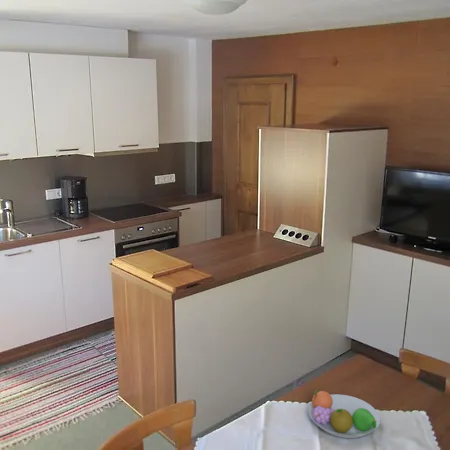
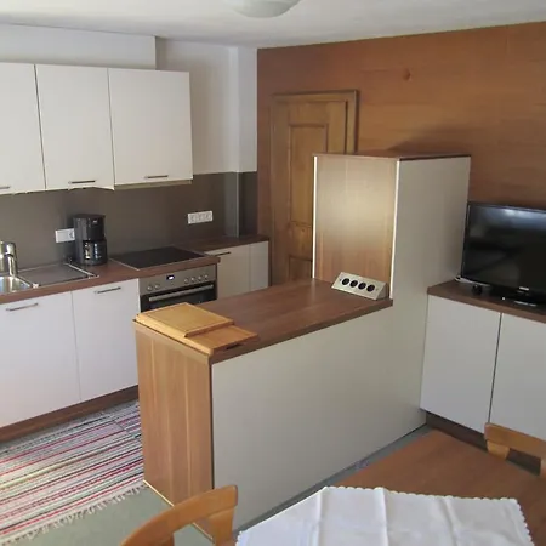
- fruit bowl [307,388,381,439]
